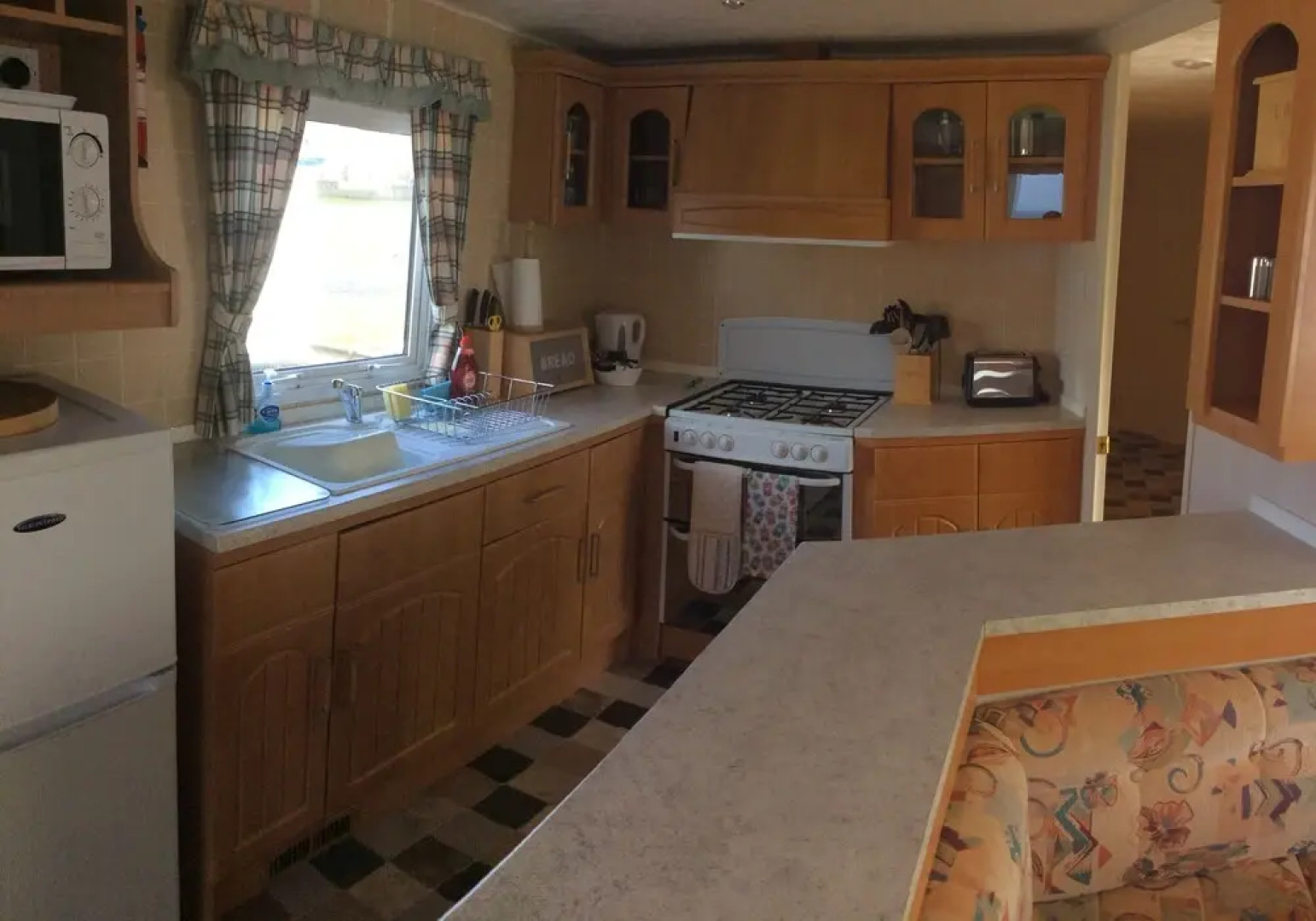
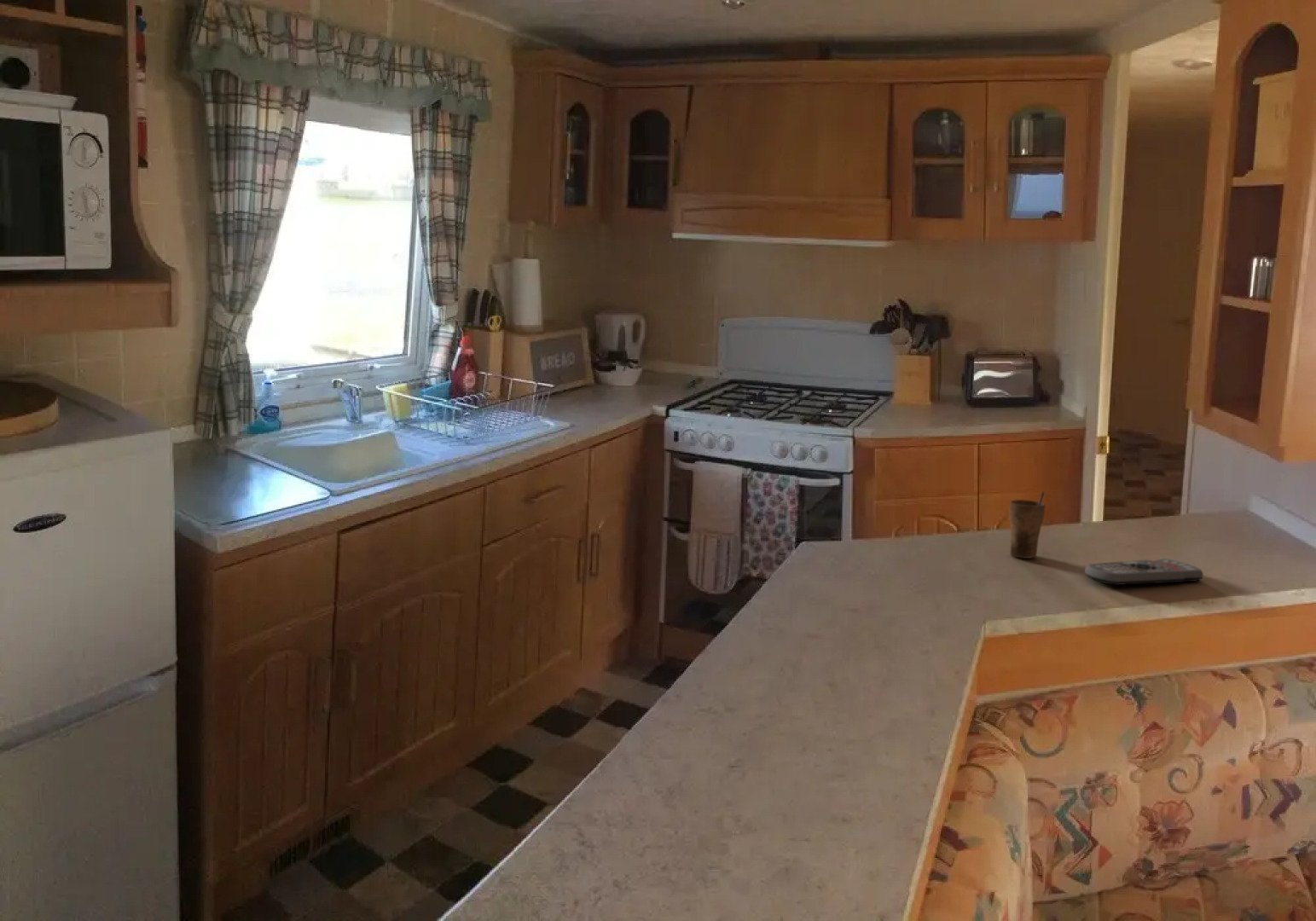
+ cup [1008,491,1046,559]
+ remote control [1084,558,1204,586]
